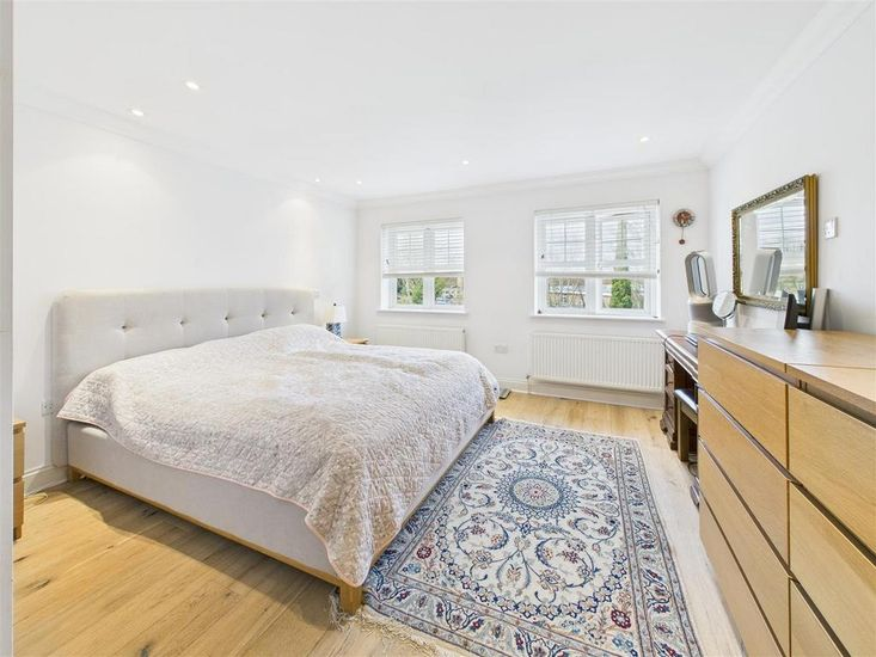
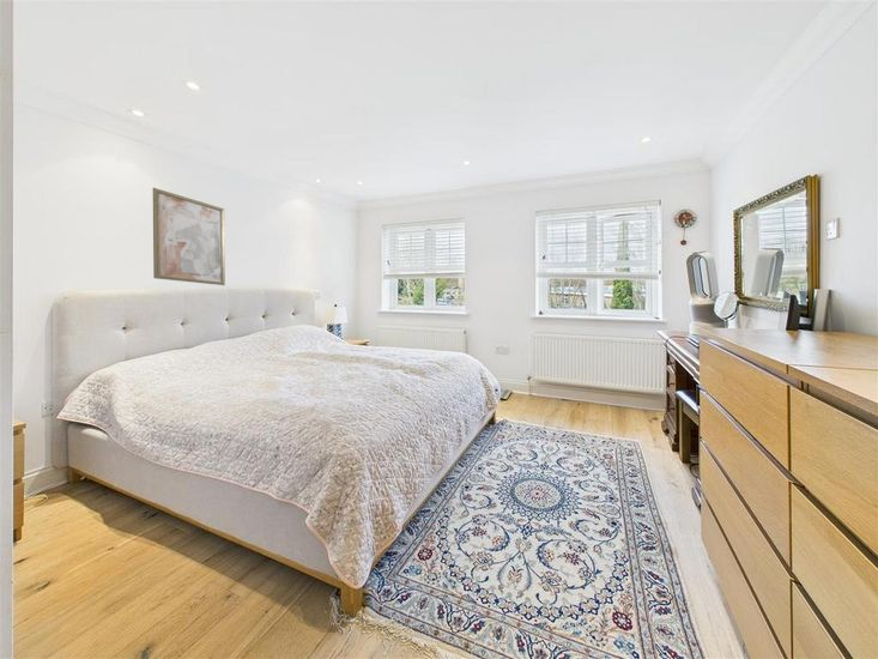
+ wall art [152,187,226,286]
